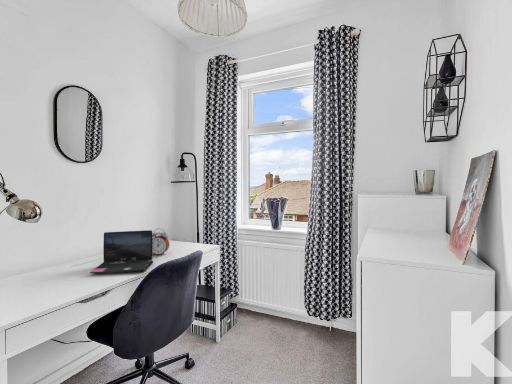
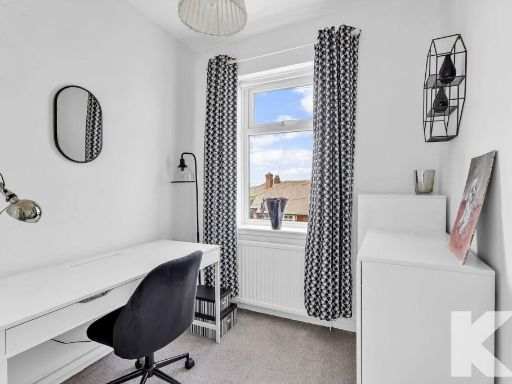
- laptop [89,229,154,275]
- alarm clock [152,227,170,256]
